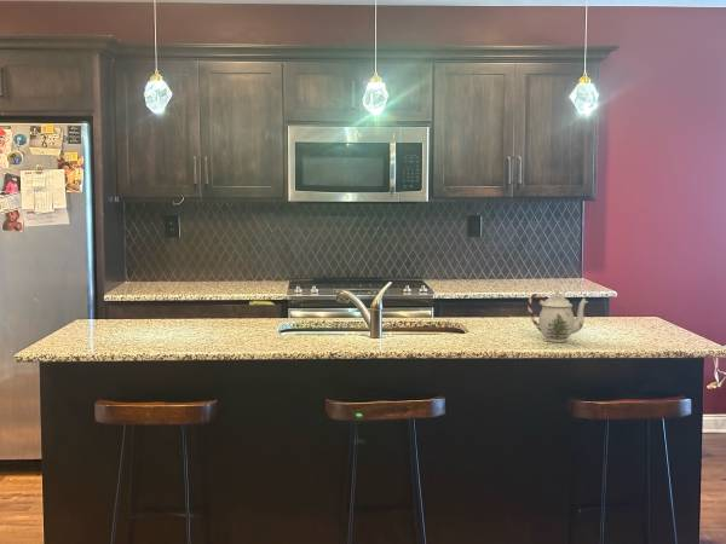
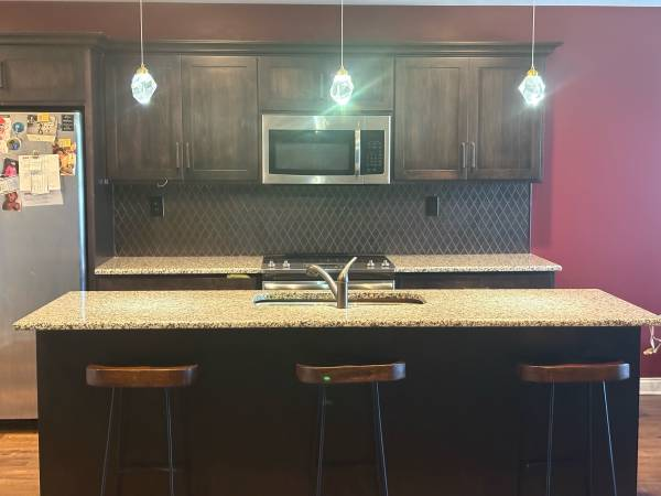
- teapot [526,288,589,343]
